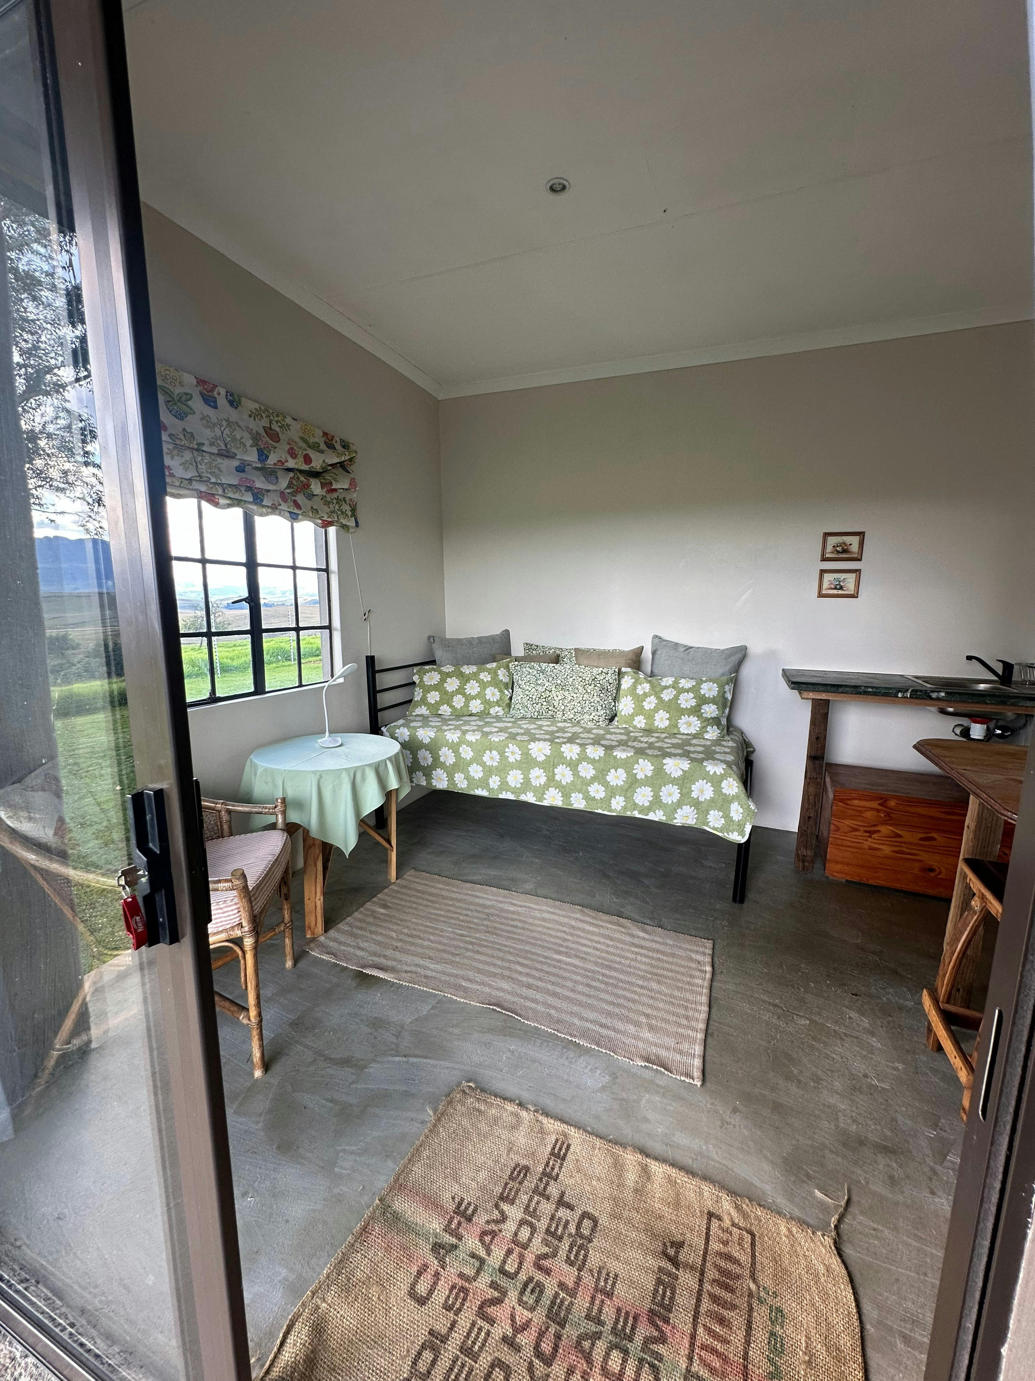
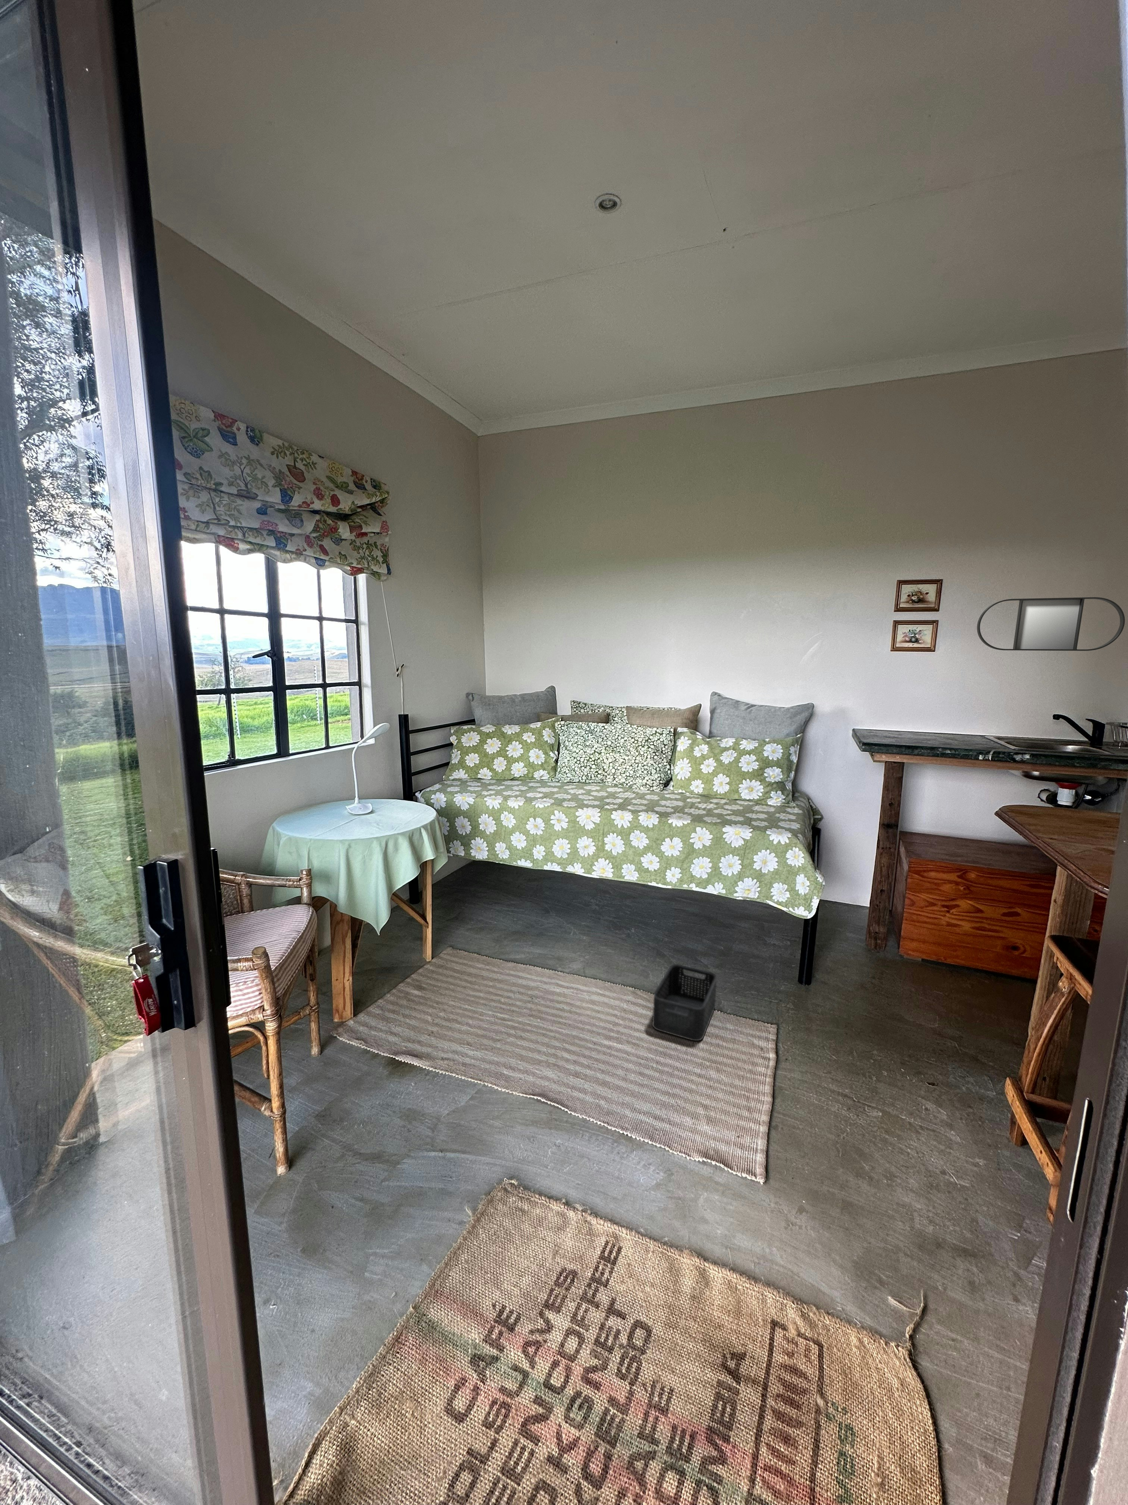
+ storage bin [652,963,717,1040]
+ home mirror [976,597,1126,652]
